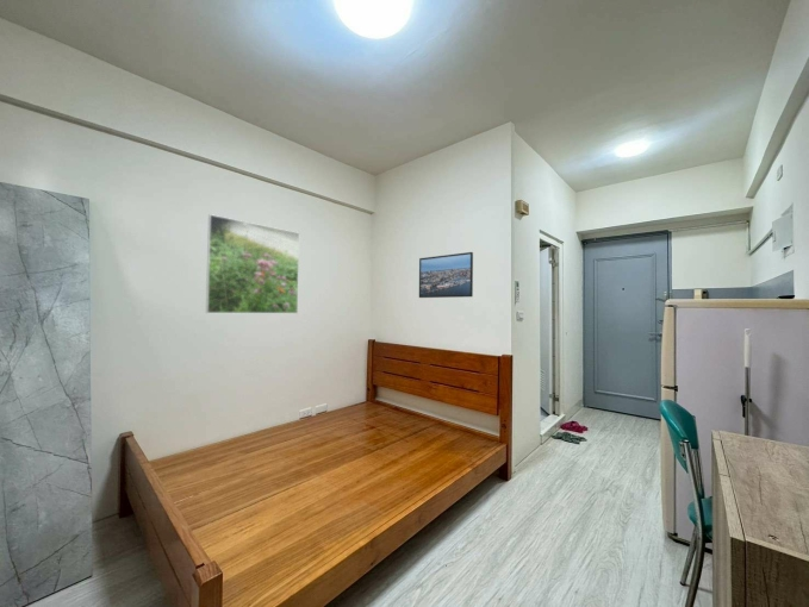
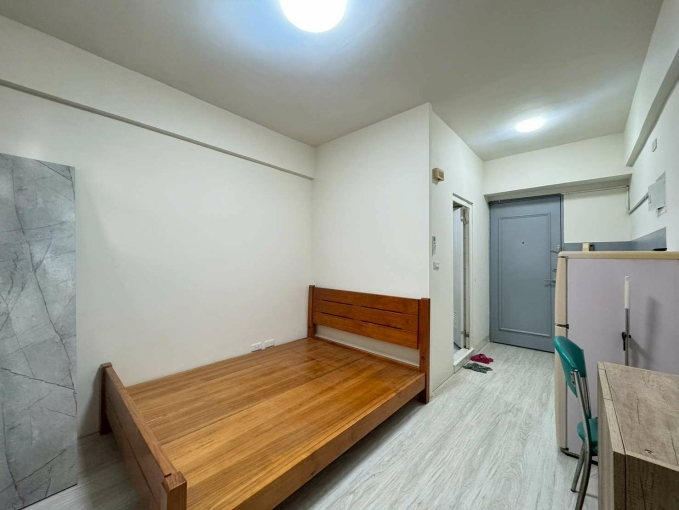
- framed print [205,213,300,314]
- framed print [418,251,474,299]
